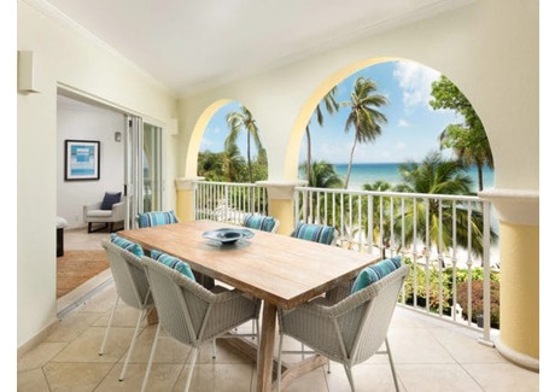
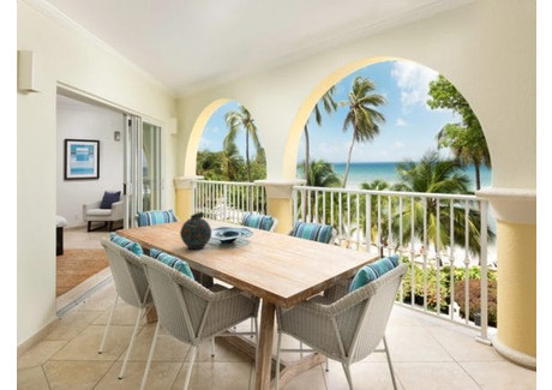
+ snuff bottle [179,211,212,250]
